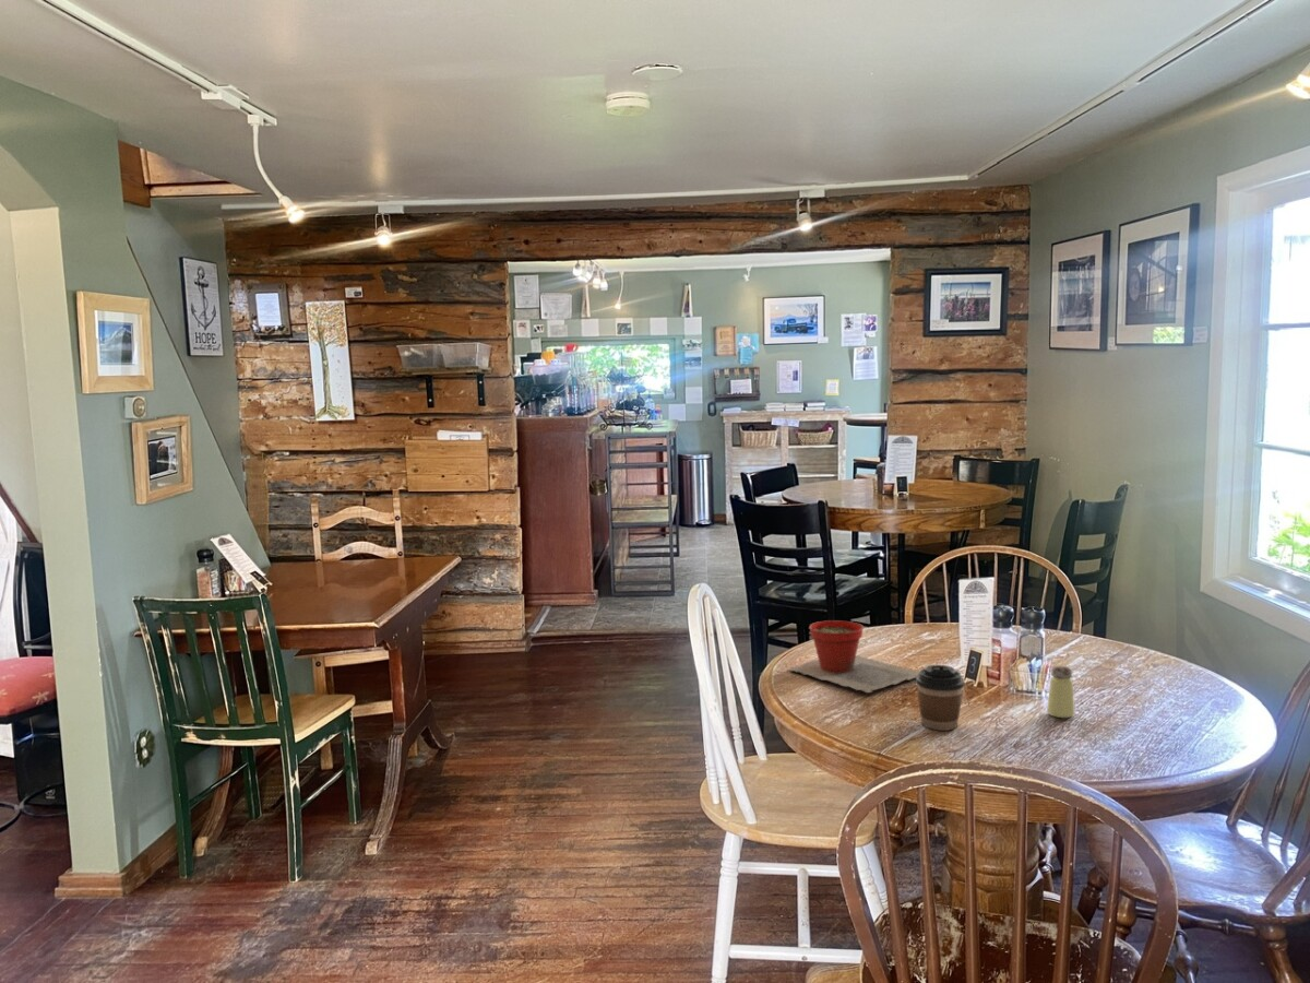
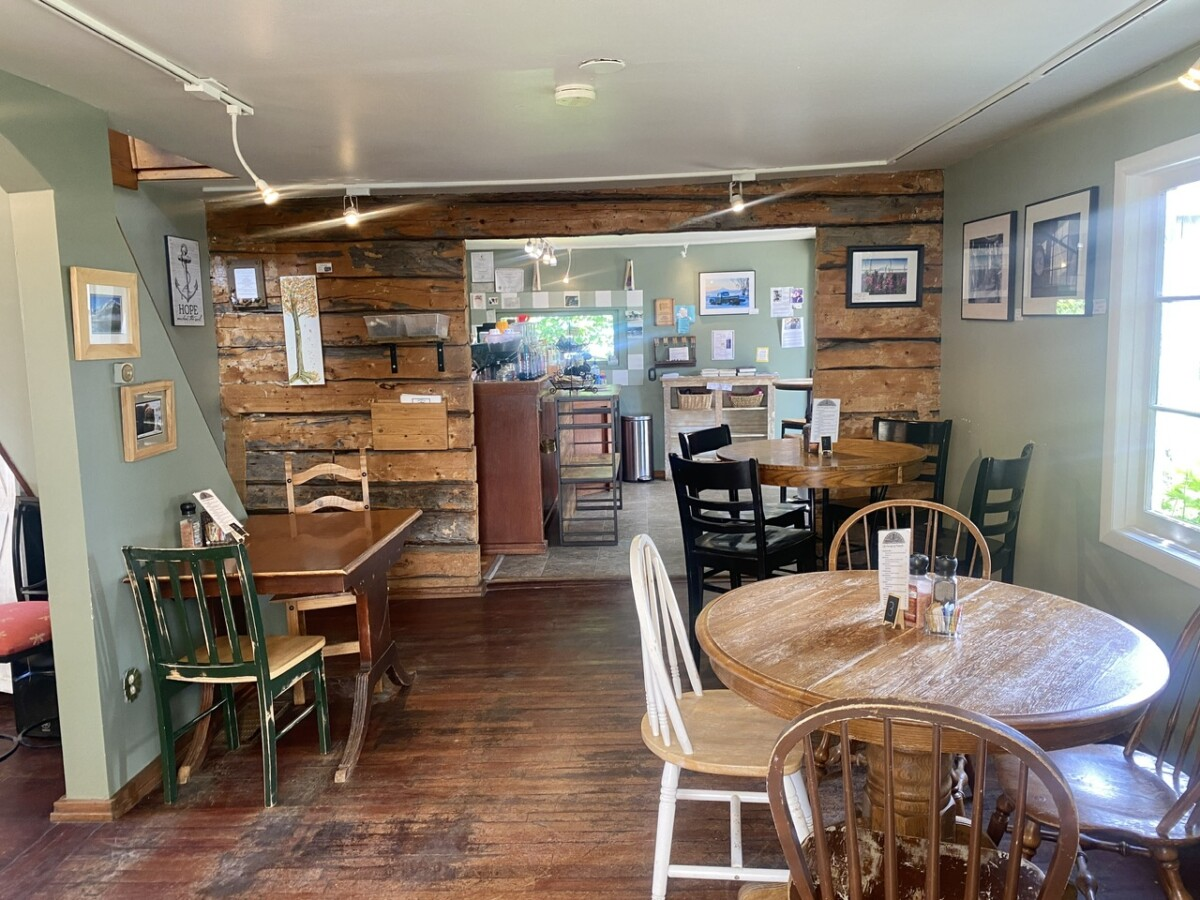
- plant pot [789,619,919,694]
- saltshaker [1046,665,1075,719]
- coffee cup [915,664,965,732]
